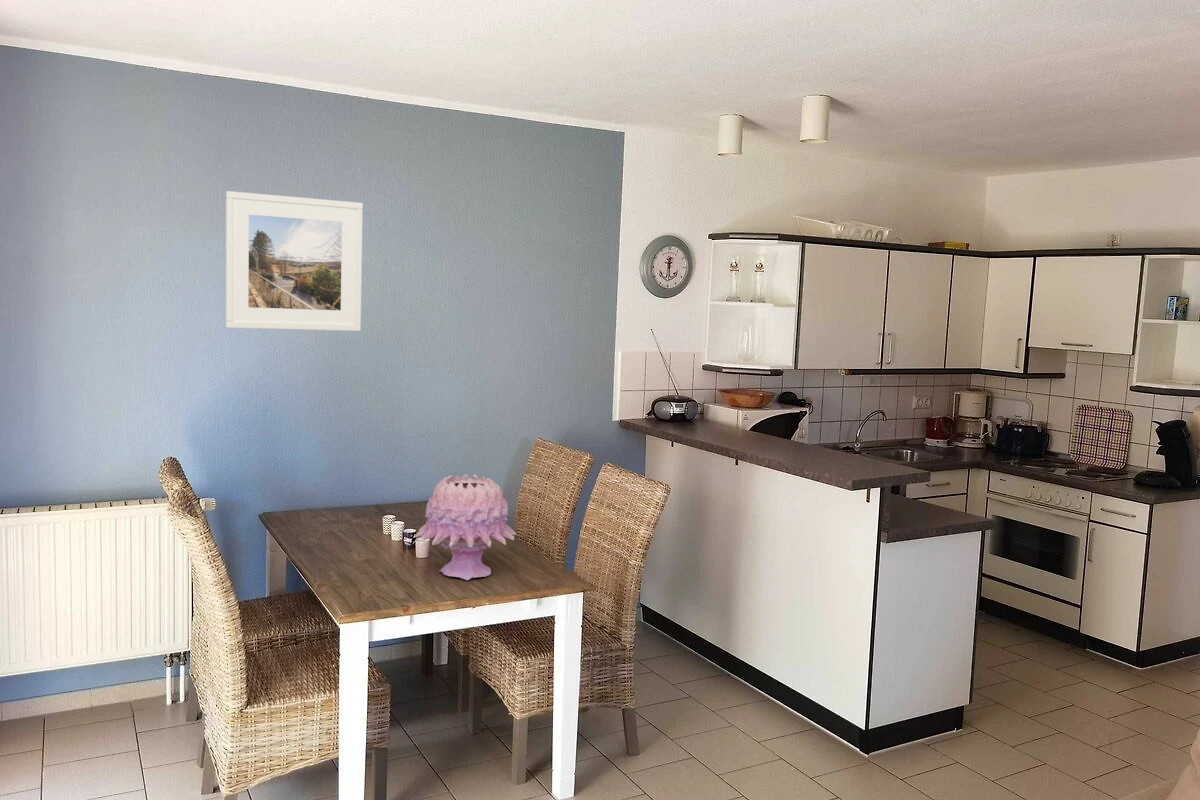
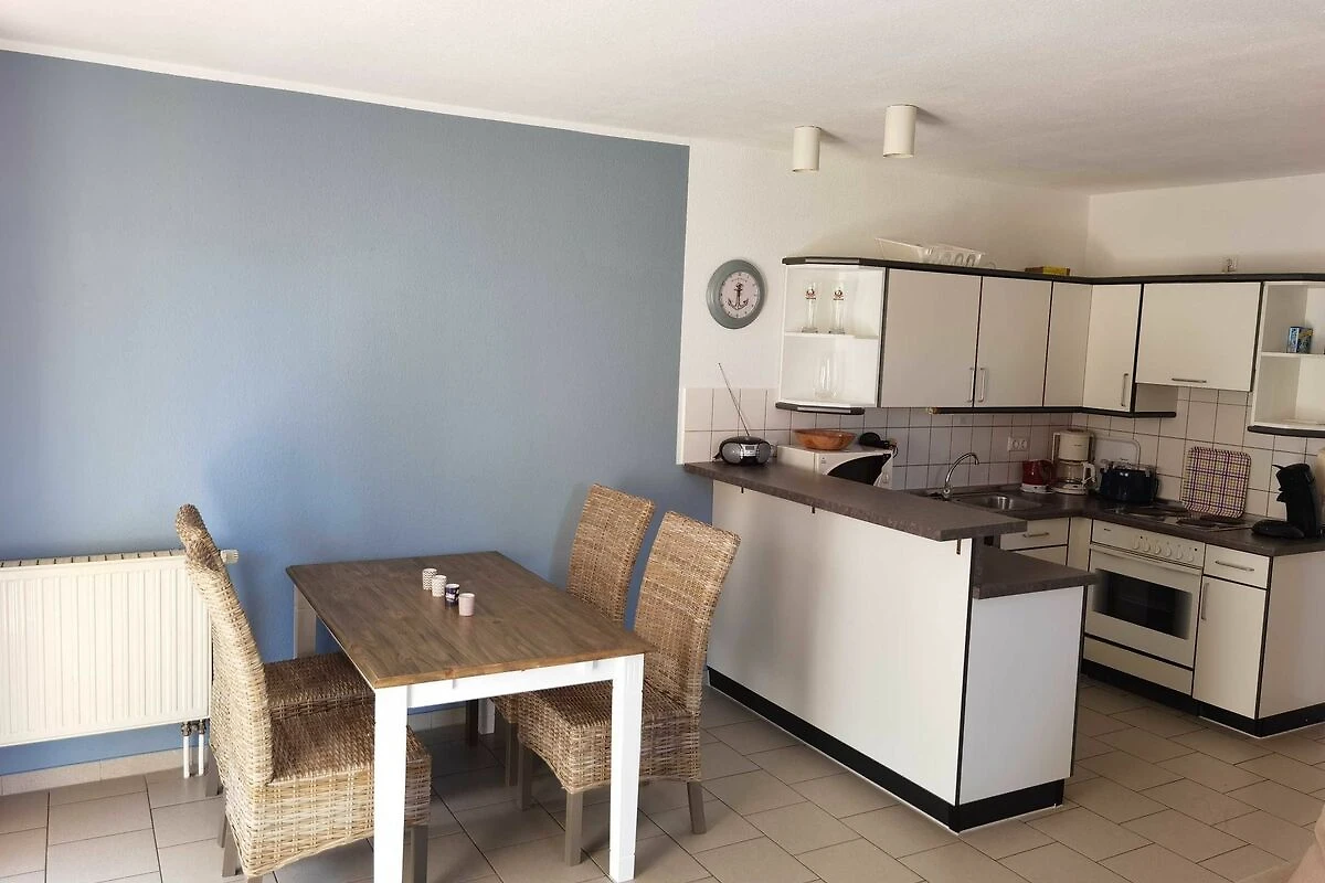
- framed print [224,190,364,332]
- decorative vase [414,474,517,581]
